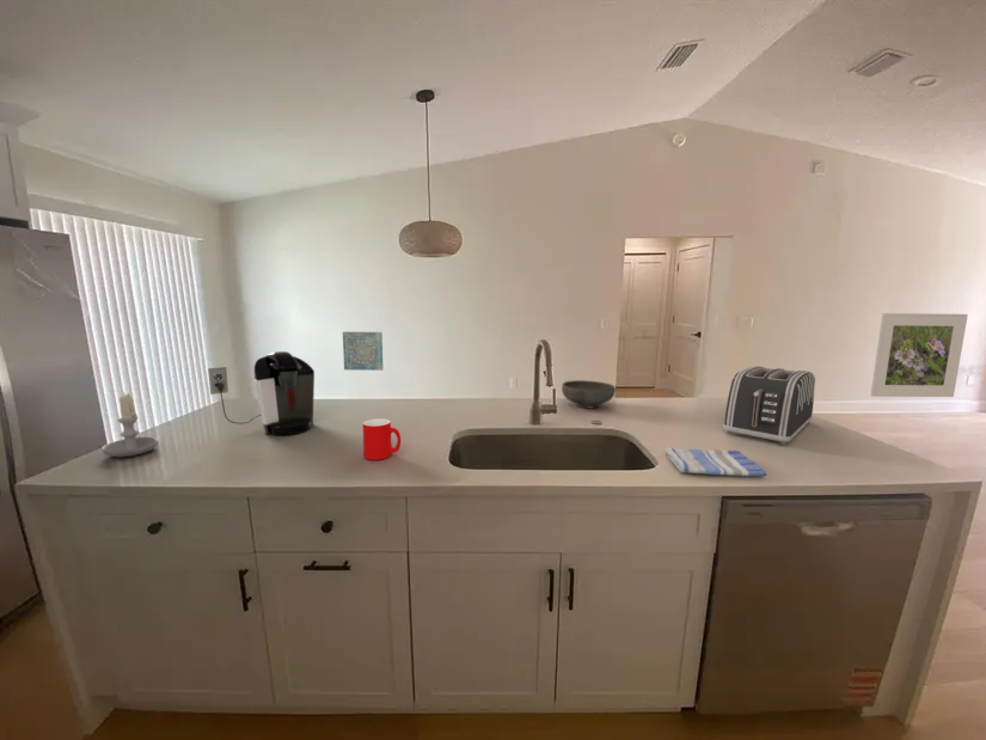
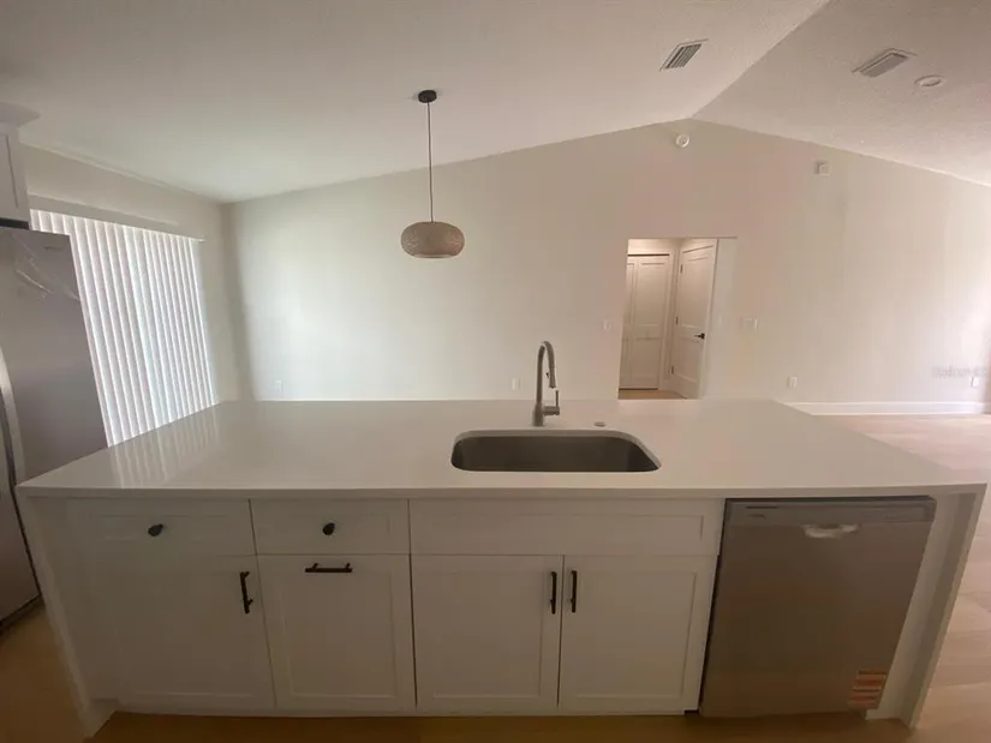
- coffee maker [207,350,316,436]
- dish towel [665,446,768,477]
- toaster [722,365,816,446]
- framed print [870,312,969,398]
- bowl [561,379,617,409]
- candle [100,391,159,458]
- wall art [342,331,385,372]
- cup [362,417,402,461]
